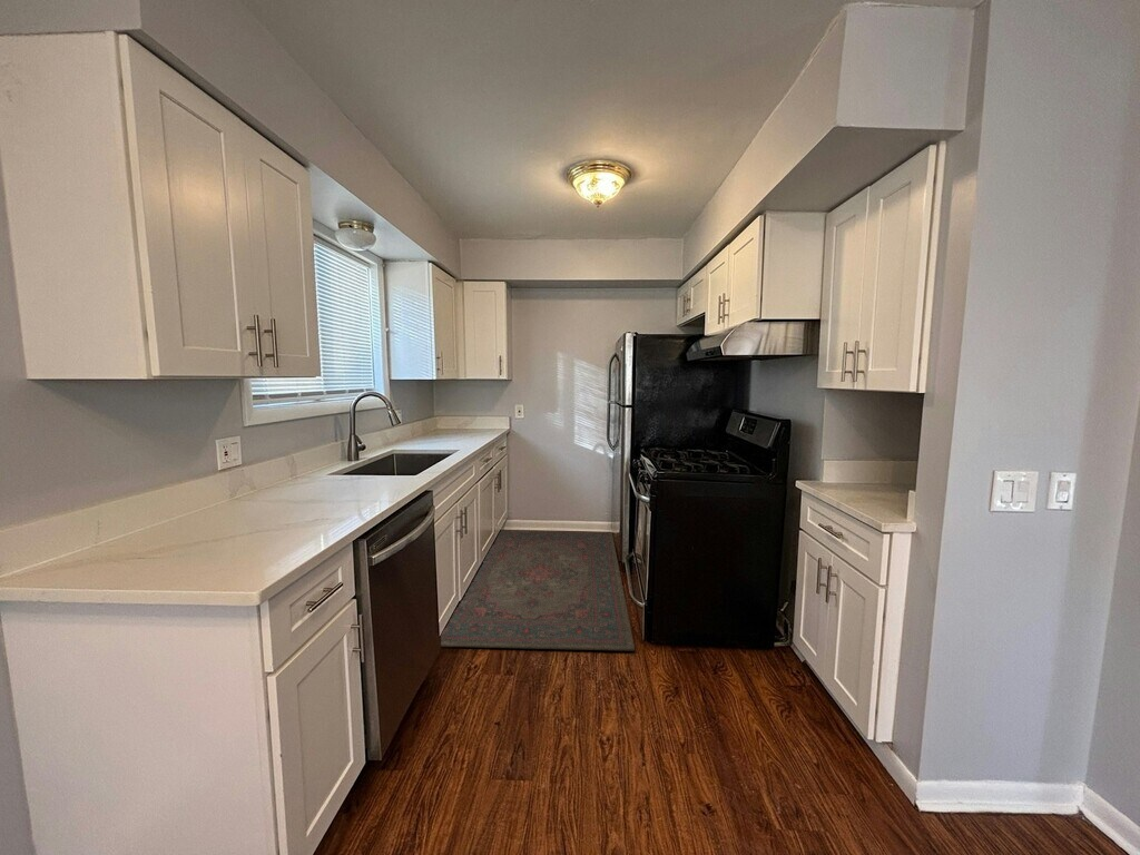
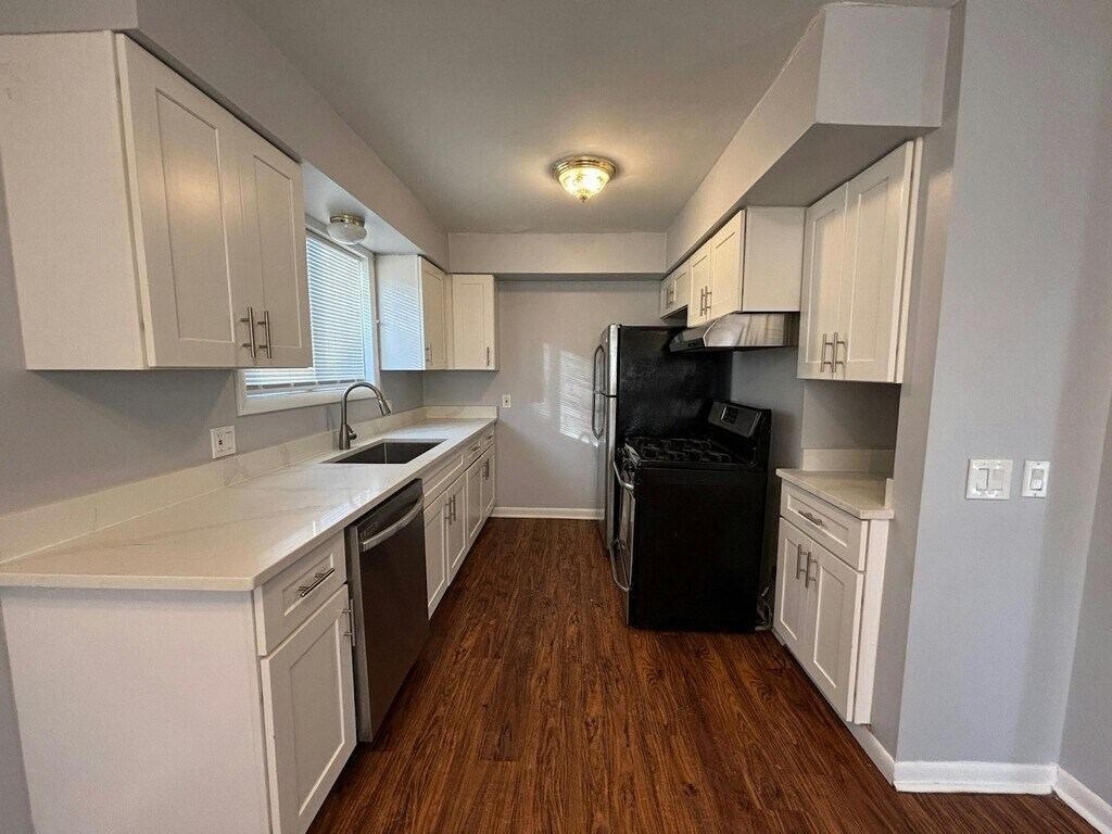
- rug [440,529,636,651]
